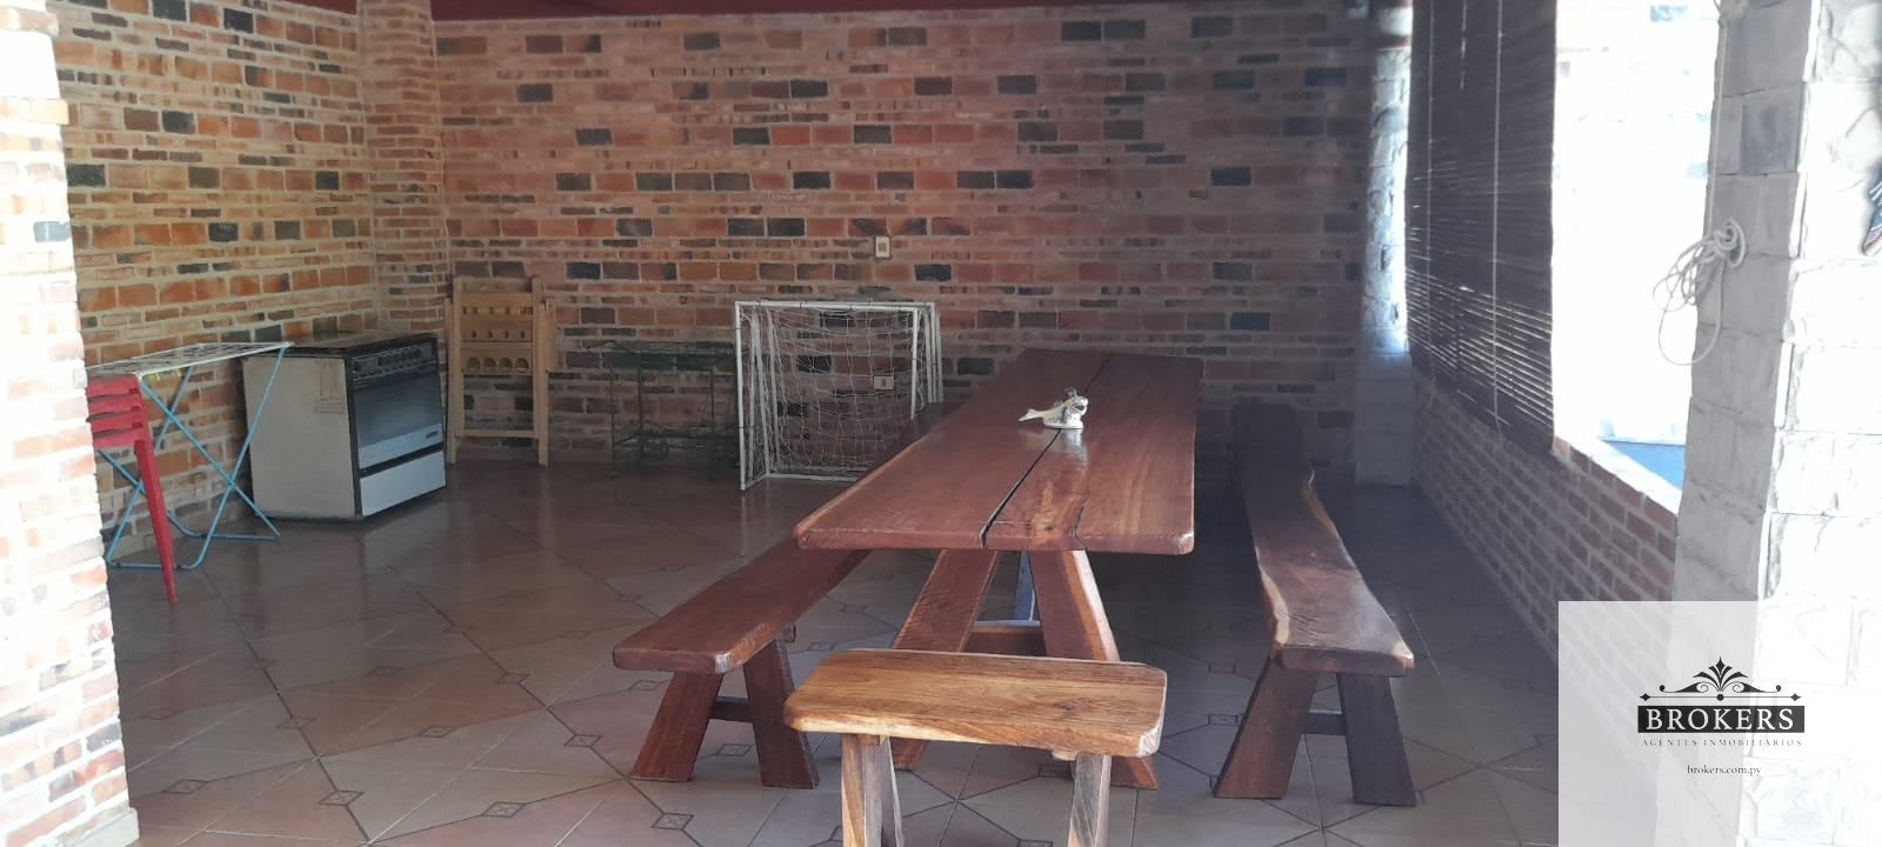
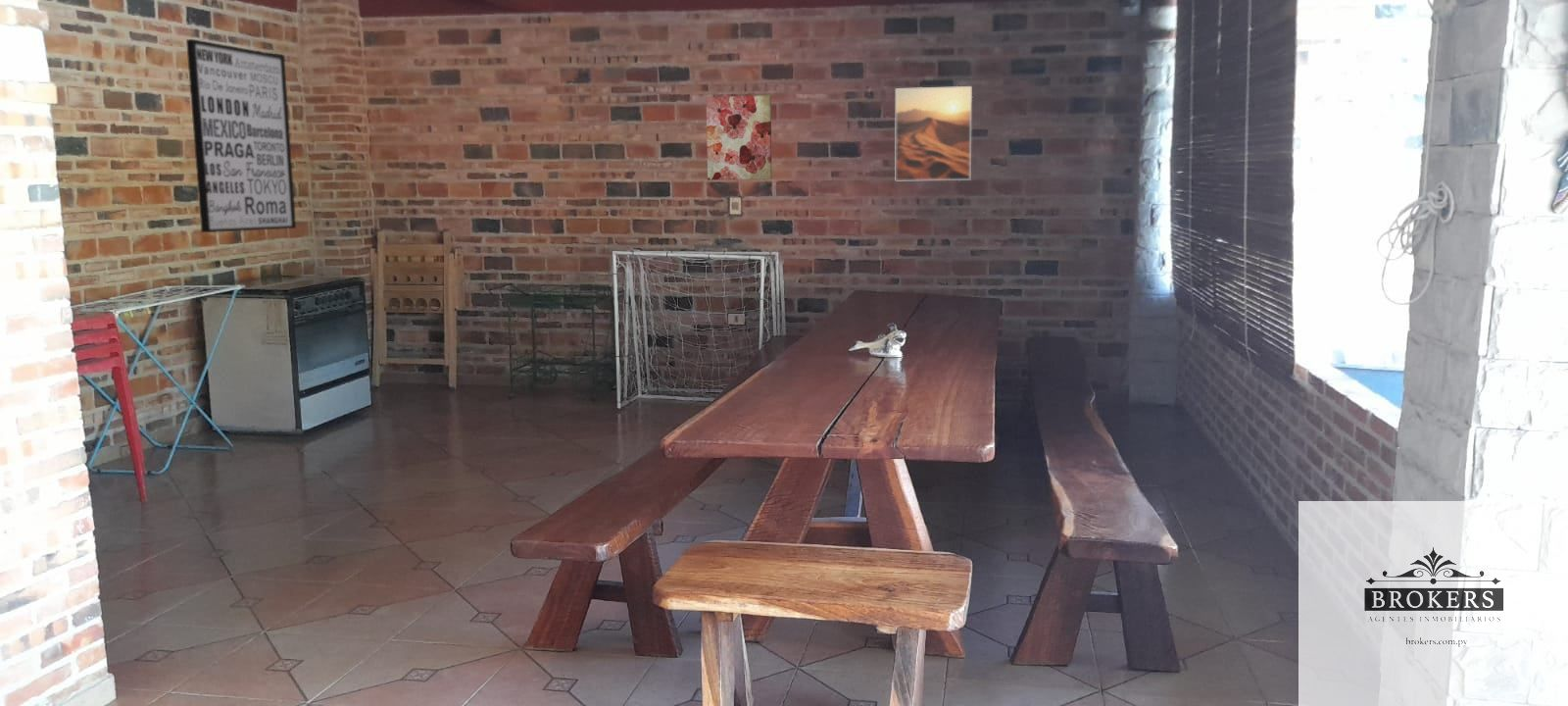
+ wall art [706,94,773,181]
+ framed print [895,85,973,182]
+ wall art [185,38,297,233]
